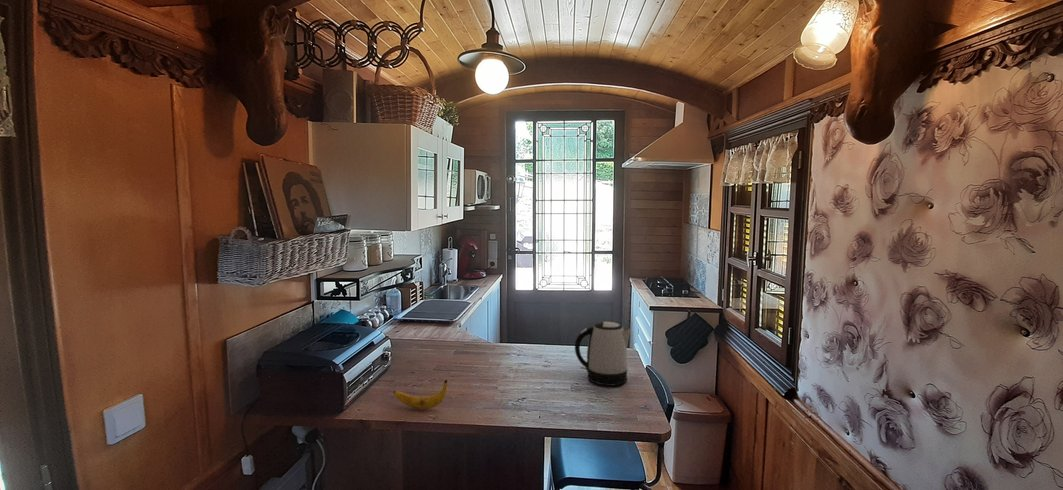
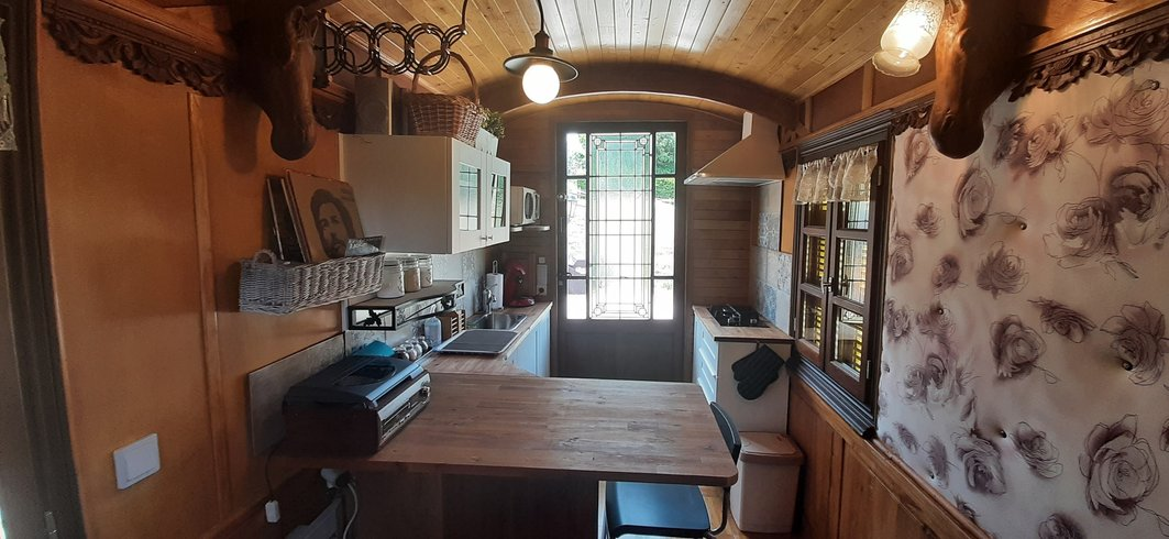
- kettle [574,321,631,386]
- banana [393,379,448,410]
